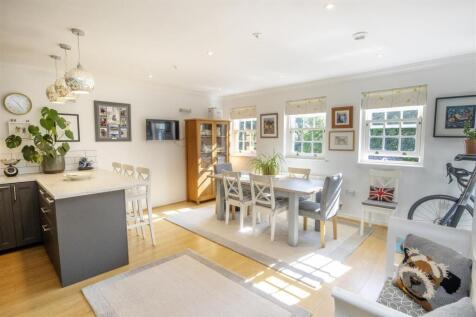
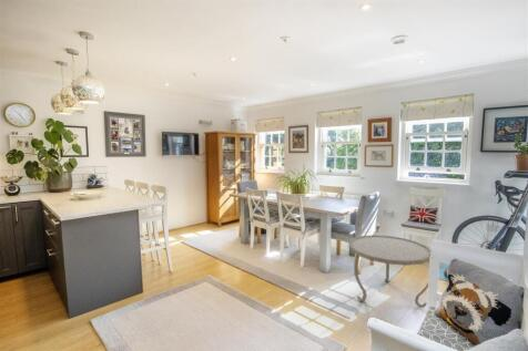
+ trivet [347,234,431,309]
